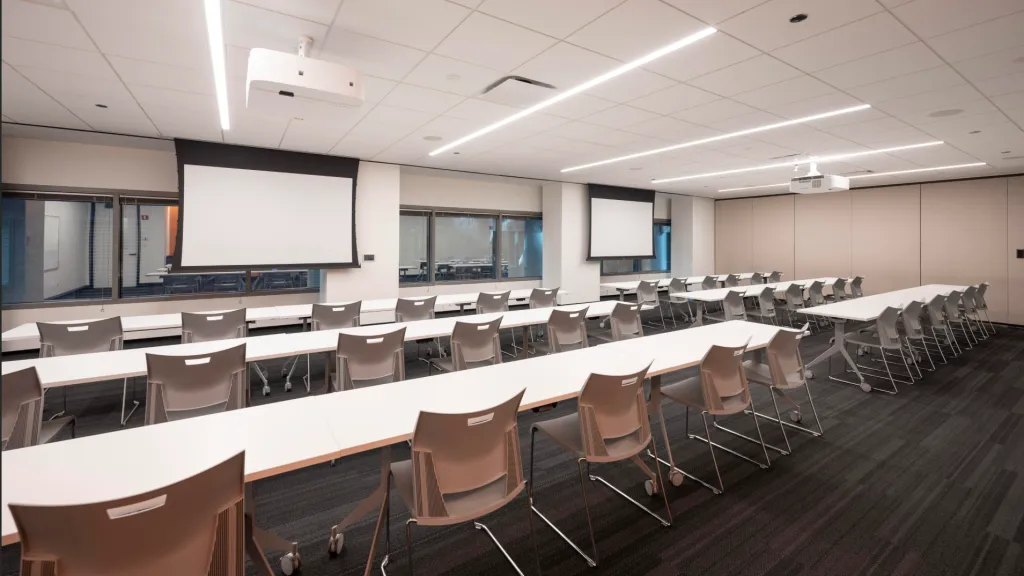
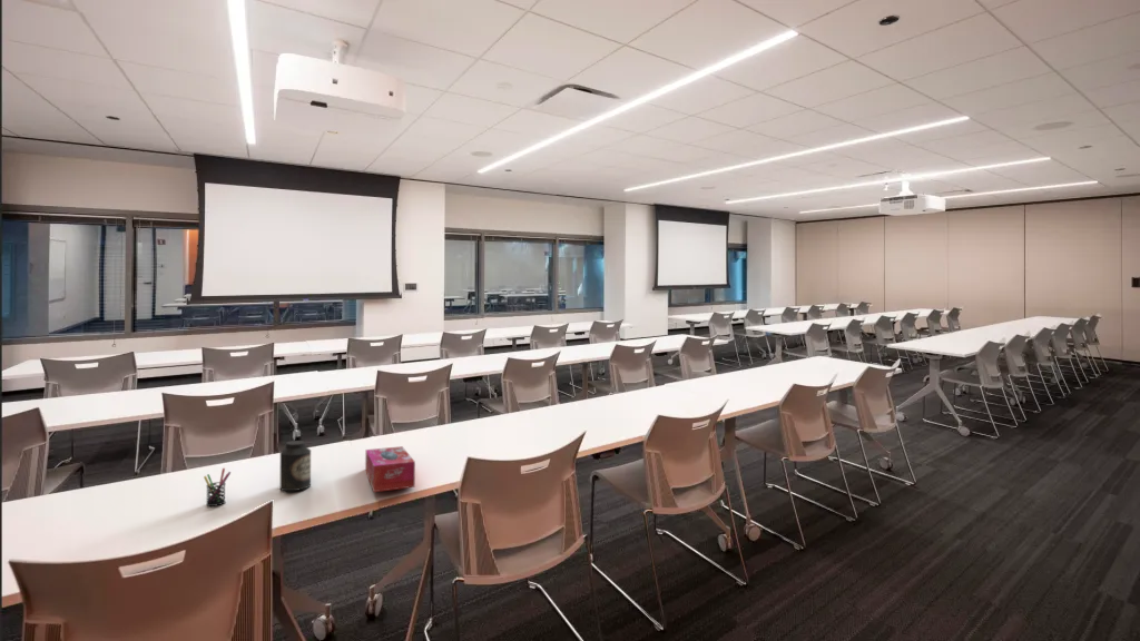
+ tissue box [364,445,416,493]
+ pen holder [203,467,232,507]
+ canister [278,440,312,492]
